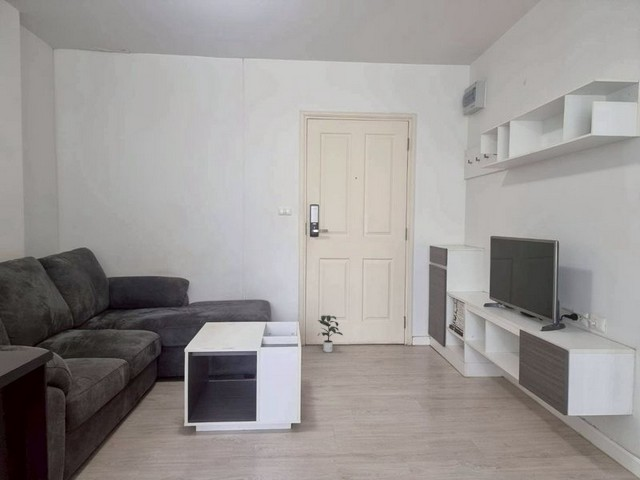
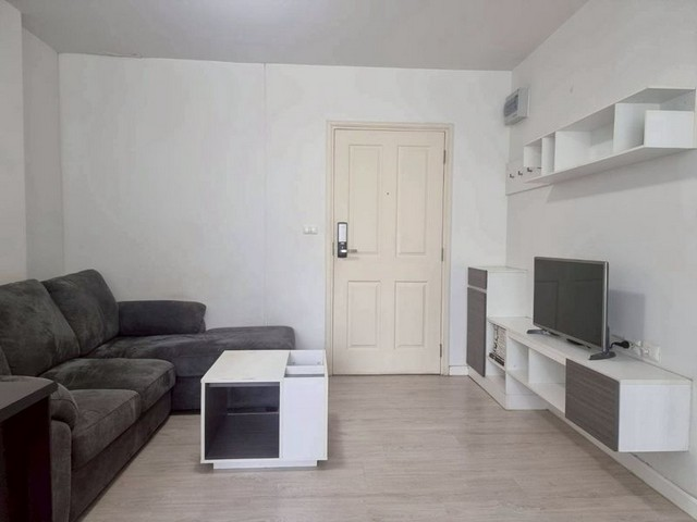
- potted plant [317,314,344,353]
